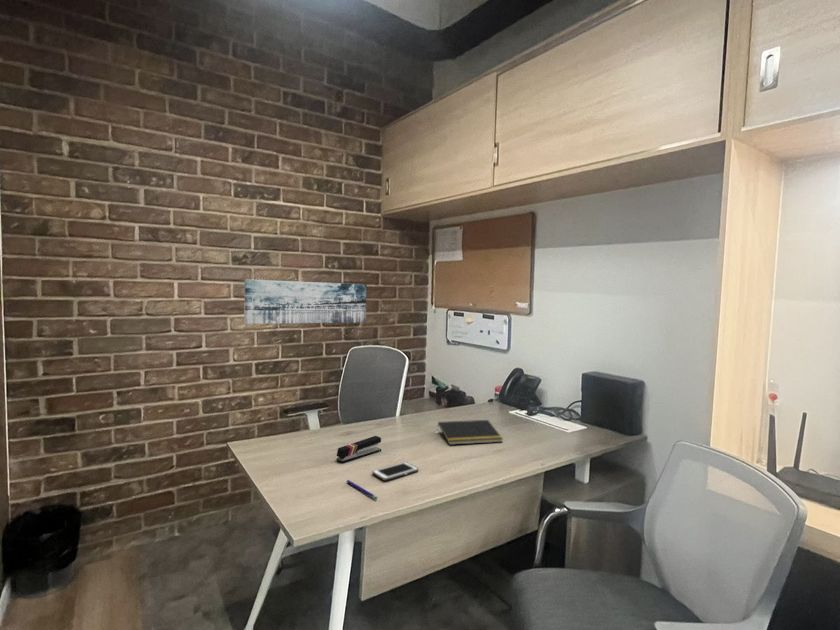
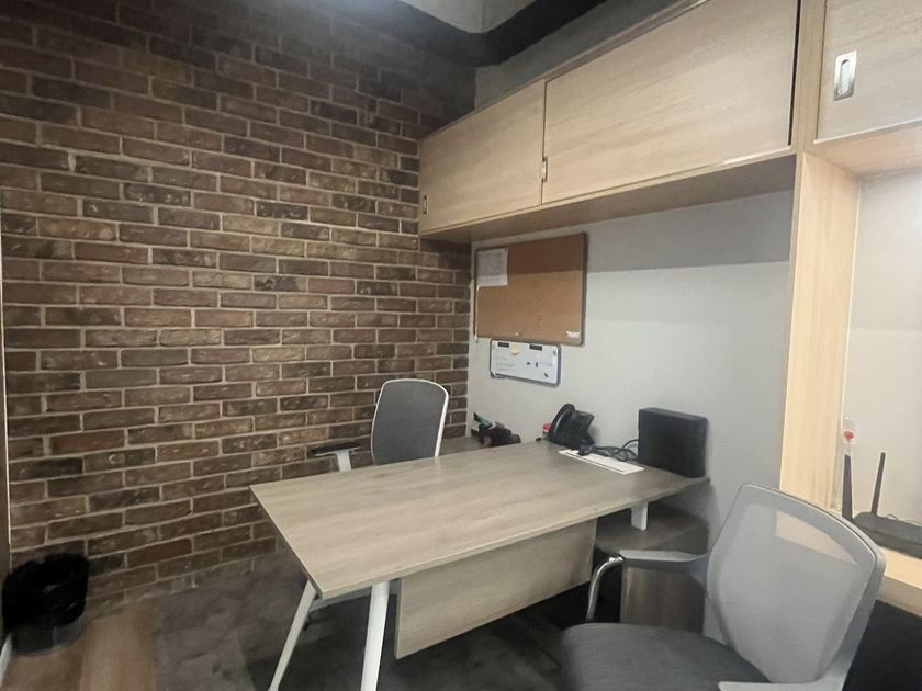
- cell phone [371,461,419,482]
- stapler [335,435,382,464]
- pen [346,479,378,500]
- notepad [436,419,504,446]
- wall art [243,278,368,325]
